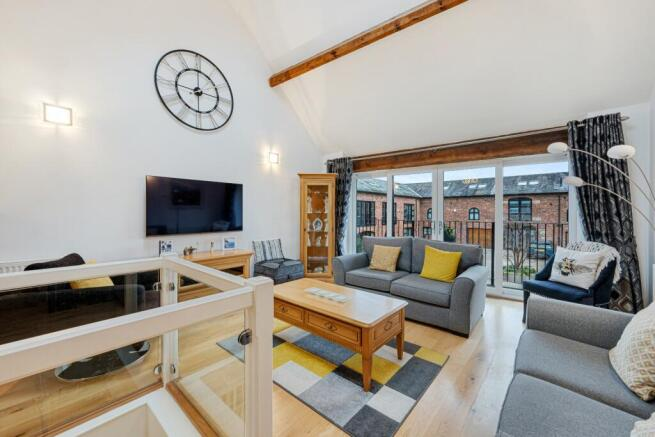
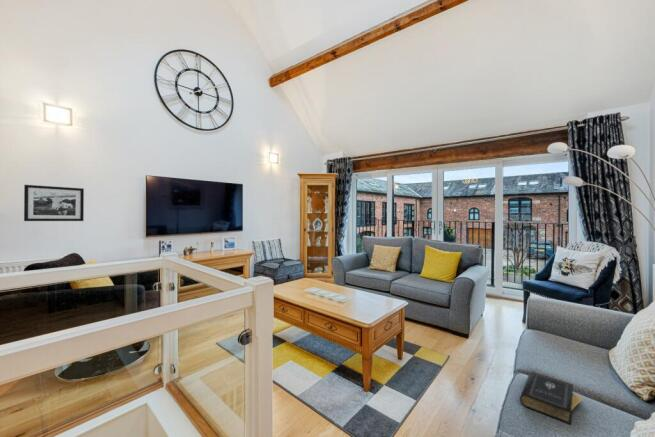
+ picture frame [23,184,85,222]
+ book [519,371,585,425]
